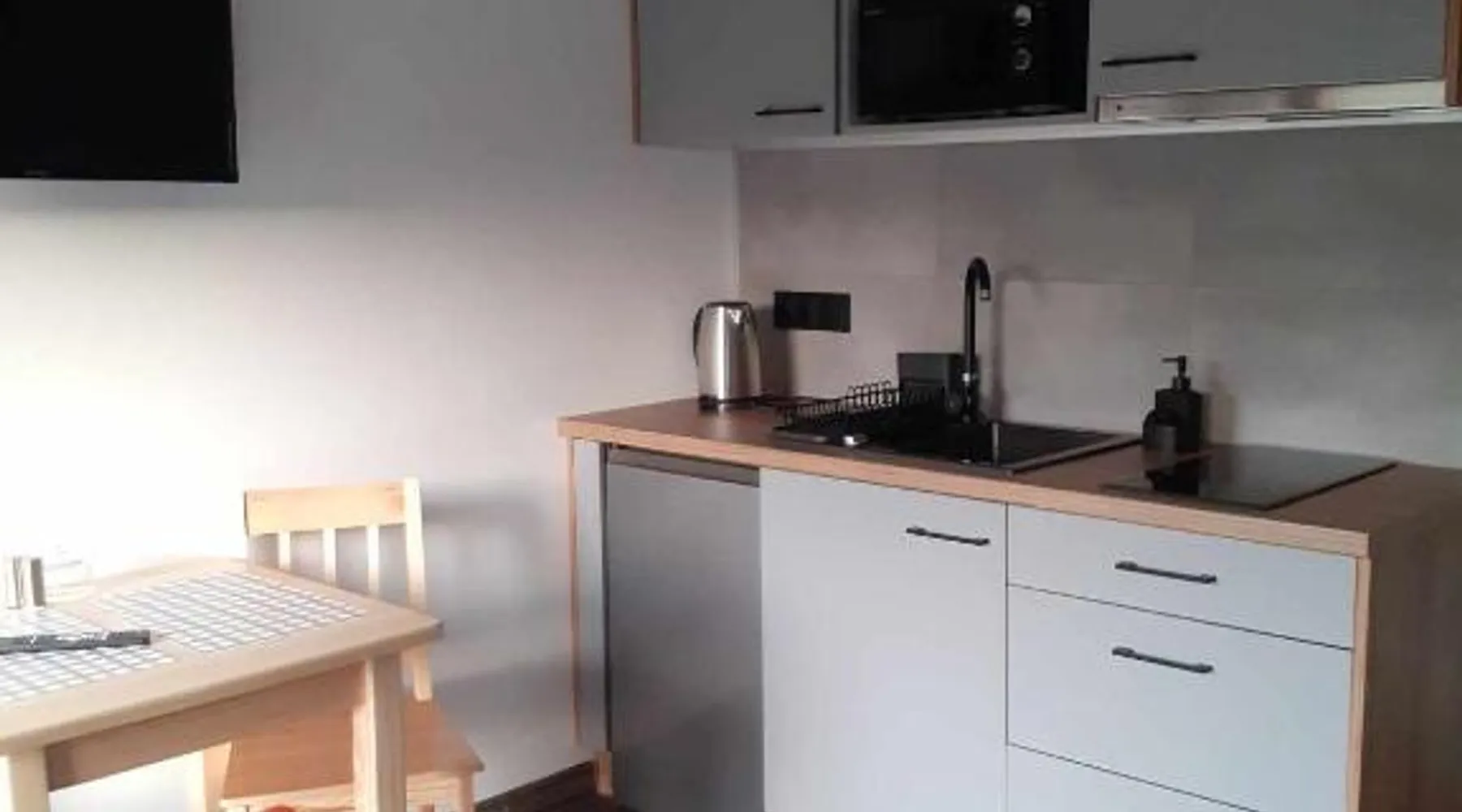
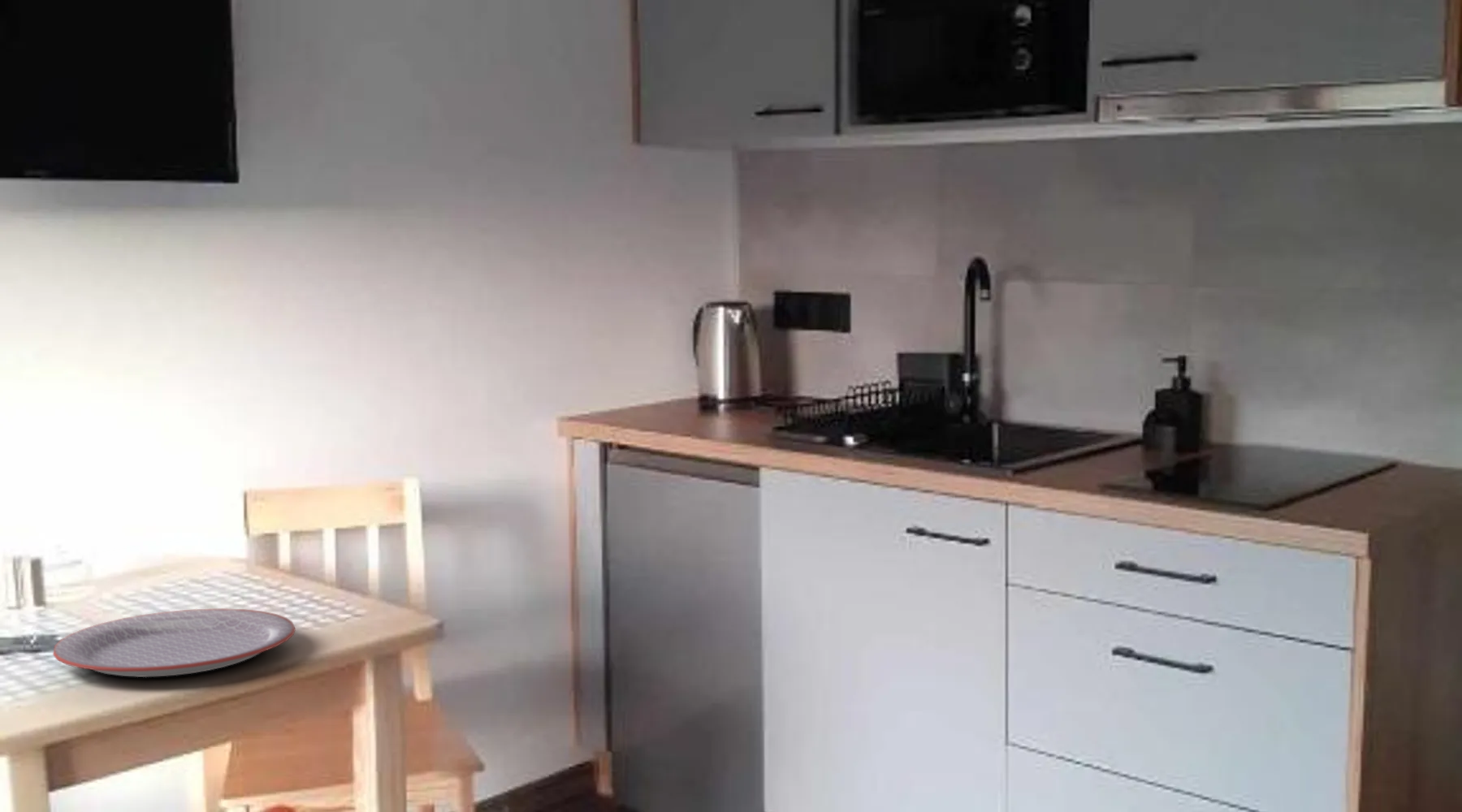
+ plate [52,608,296,678]
